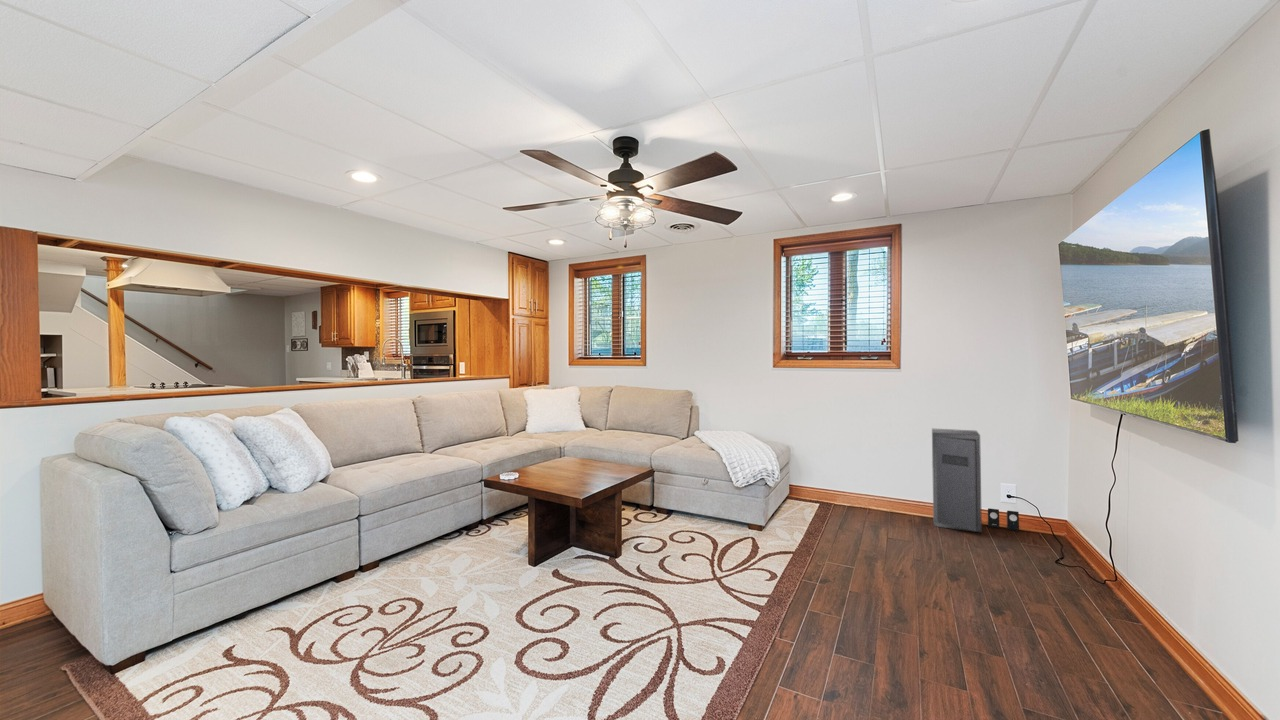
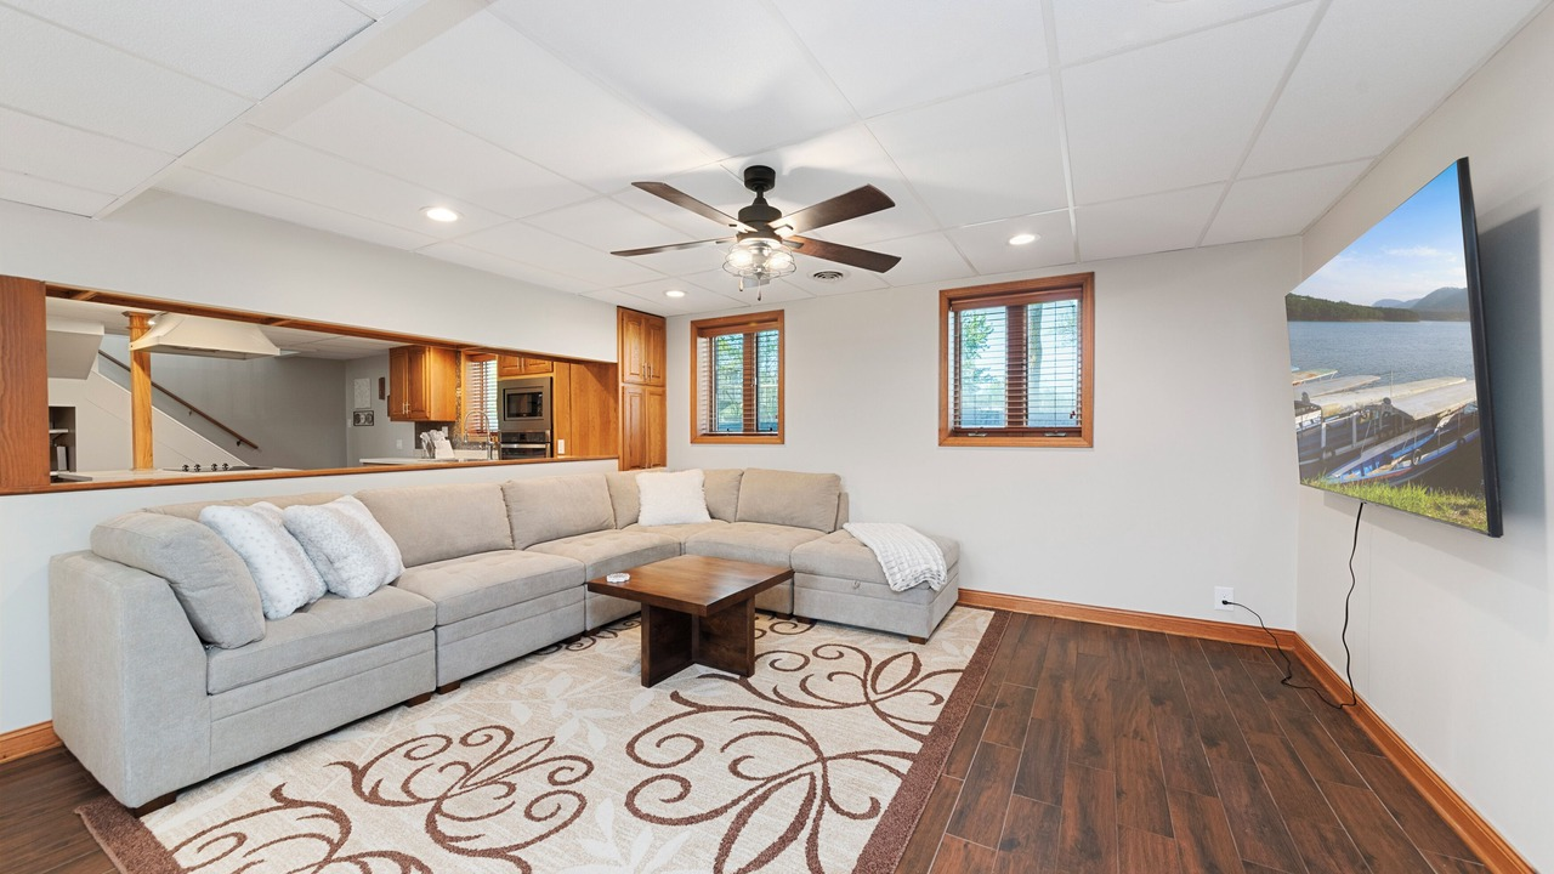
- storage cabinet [931,427,983,534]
- speaker [987,507,1020,532]
